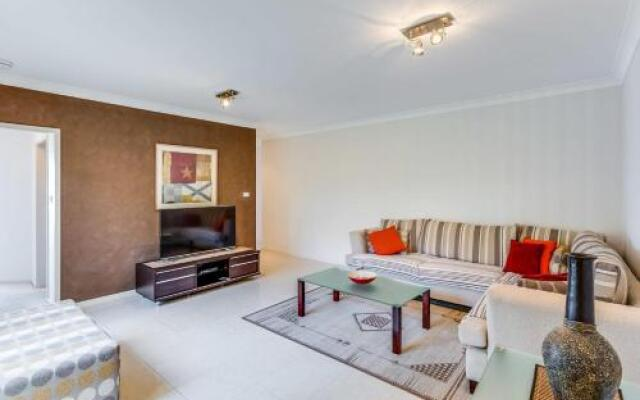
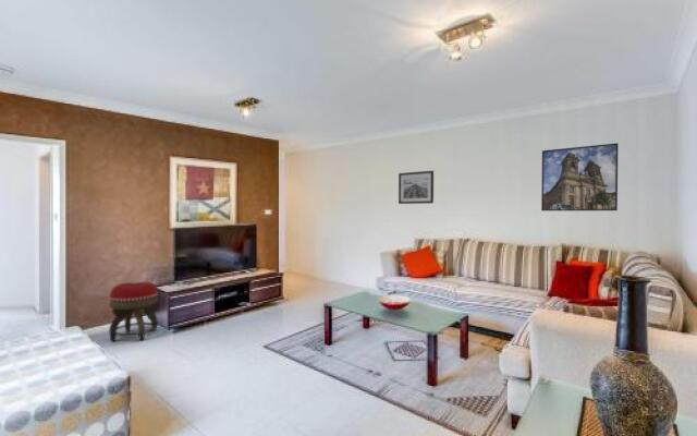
+ footstool [108,281,159,342]
+ wall art [398,170,435,205]
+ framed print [540,142,620,211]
